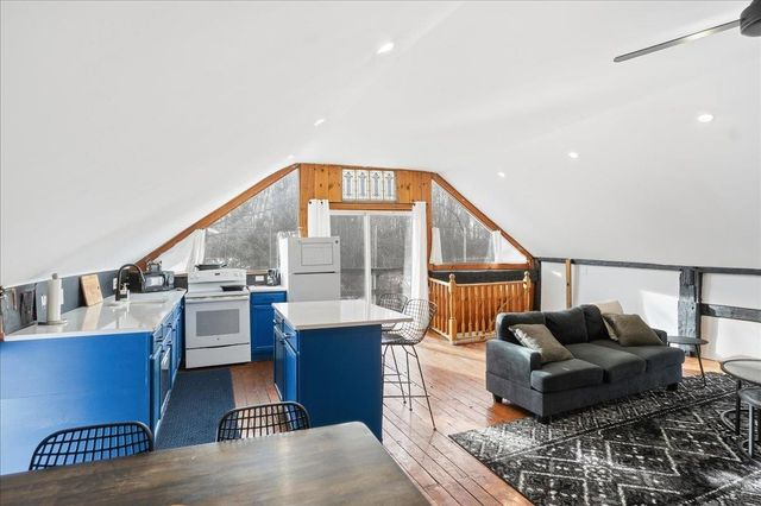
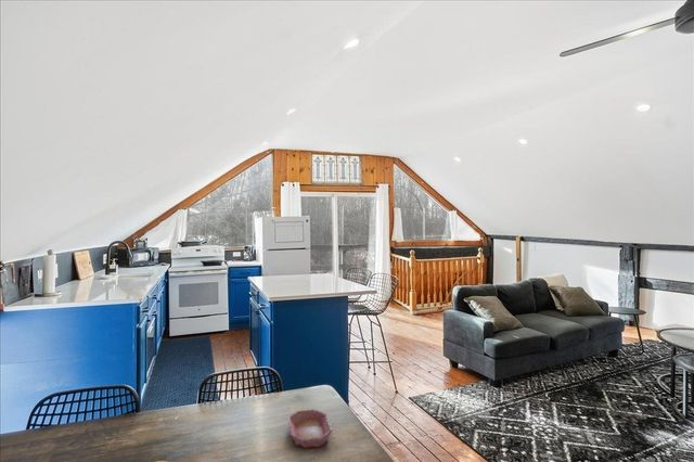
+ bowl [286,408,334,449]
